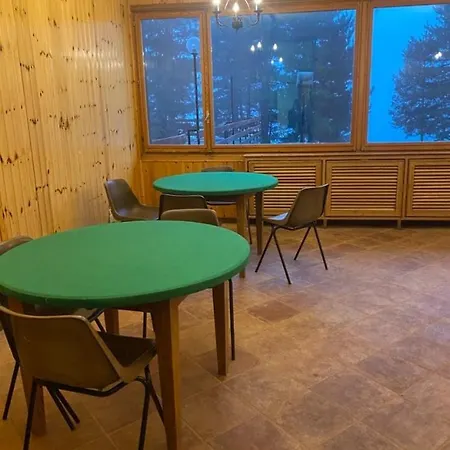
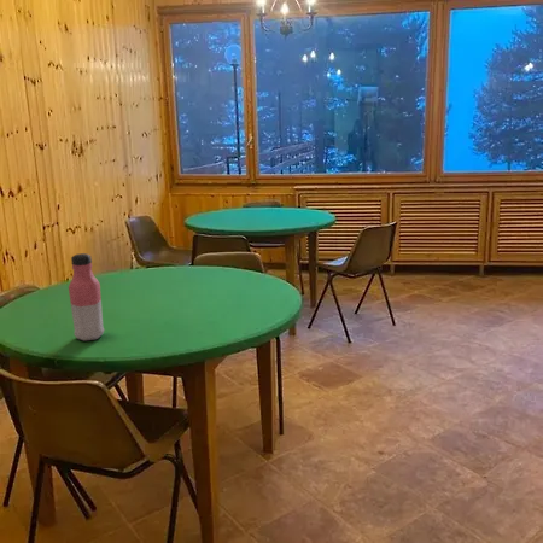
+ water bottle [68,252,106,343]
